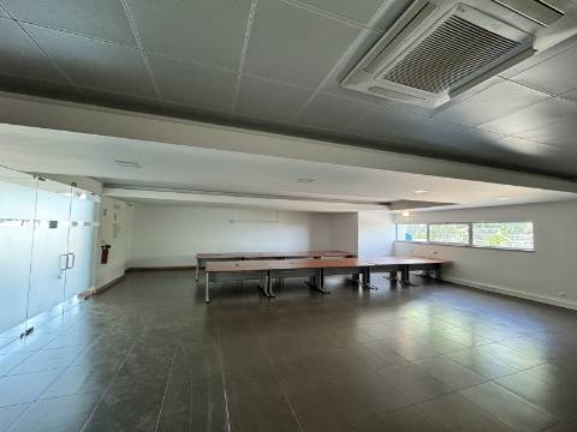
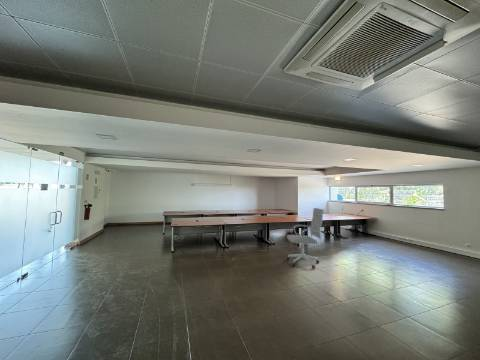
+ chair [286,207,325,270]
